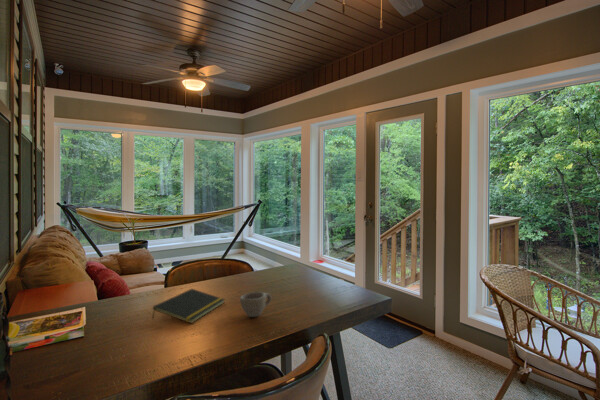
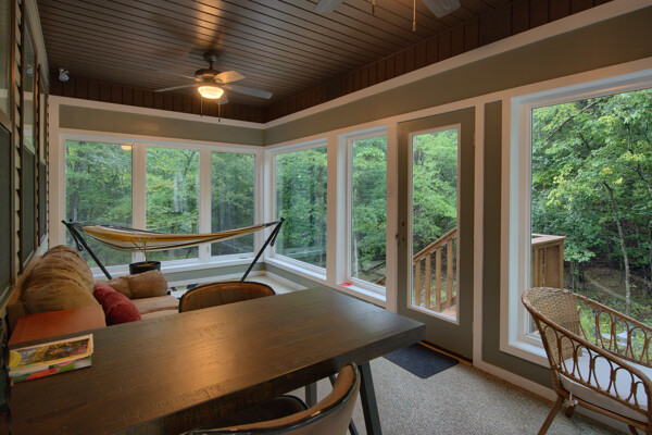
- cup [239,291,273,318]
- notepad [151,288,226,324]
